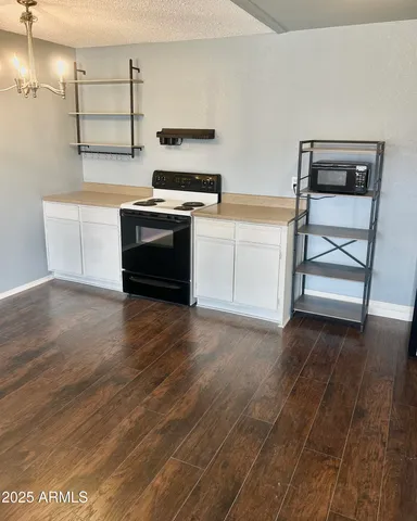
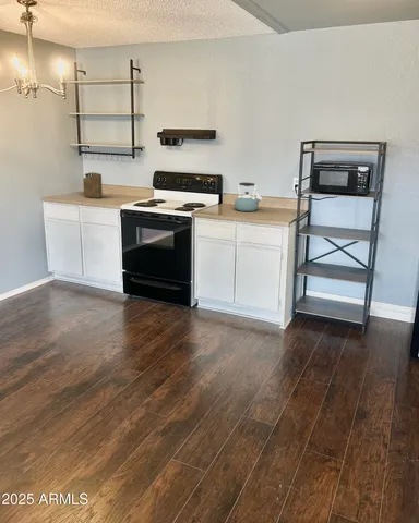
+ kettle [234,182,263,212]
+ canister [82,171,104,199]
